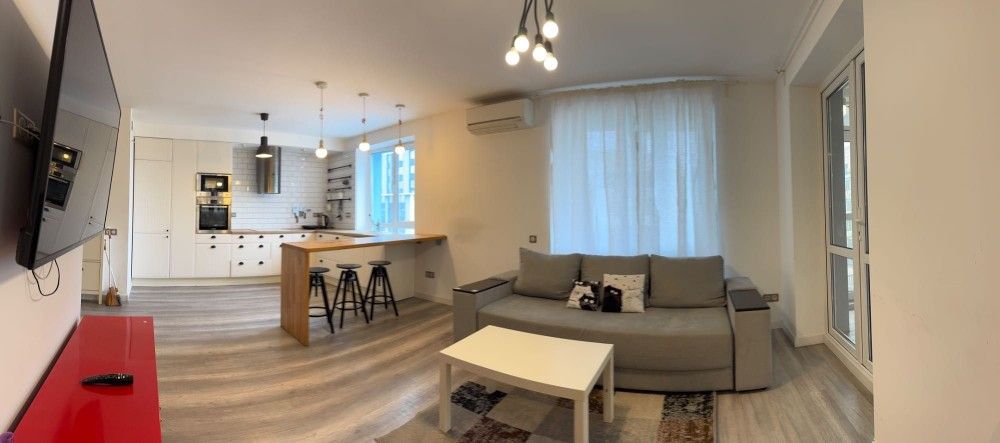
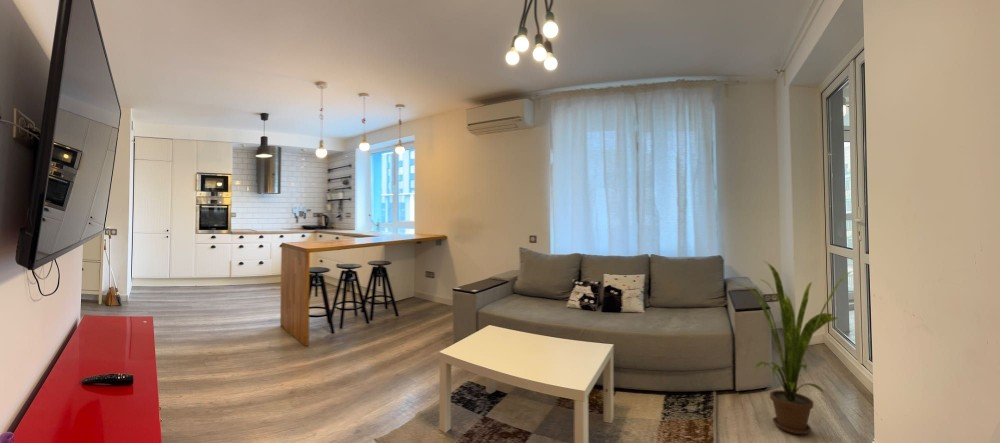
+ house plant [737,260,854,435]
